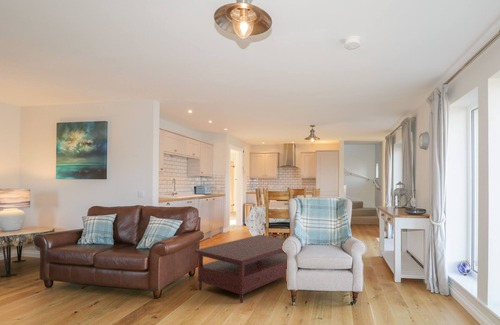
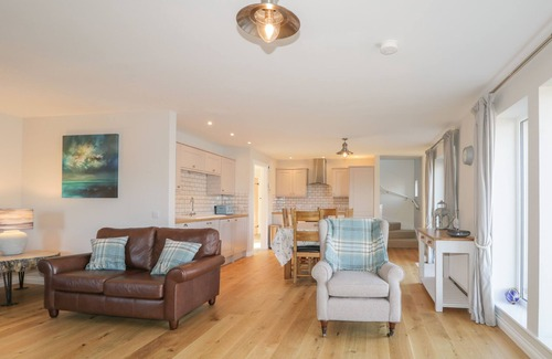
- coffee table [194,234,288,304]
